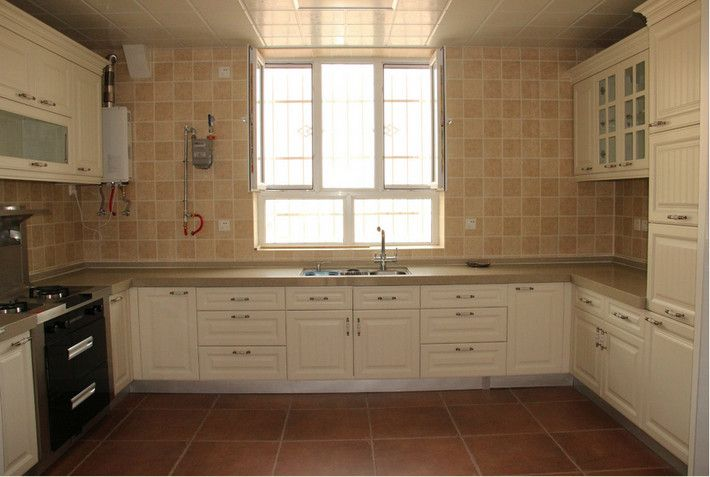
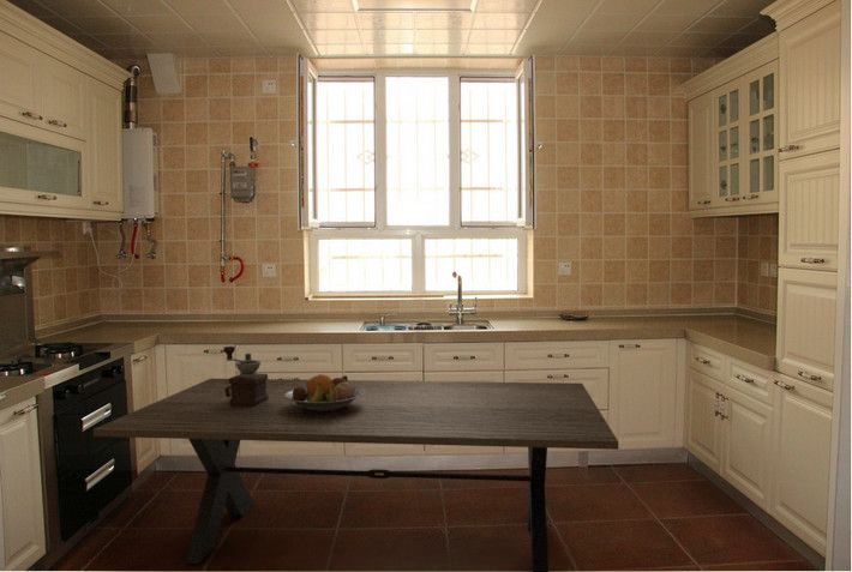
+ fruit bowl [284,373,364,411]
+ dining table [92,378,619,572]
+ coffee grinder [222,345,269,405]
